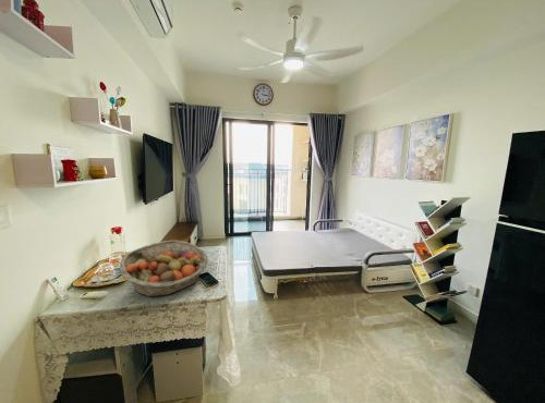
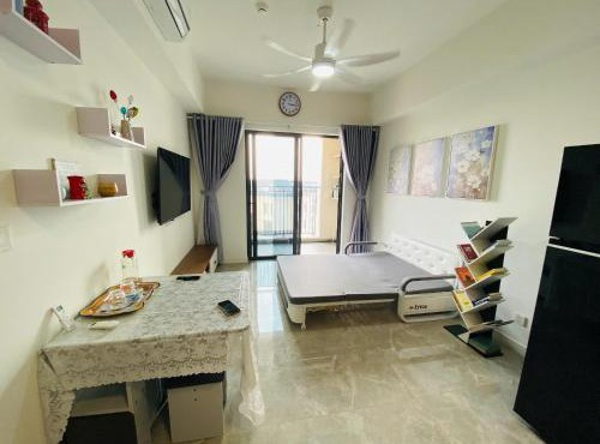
- fruit basket [119,240,209,297]
